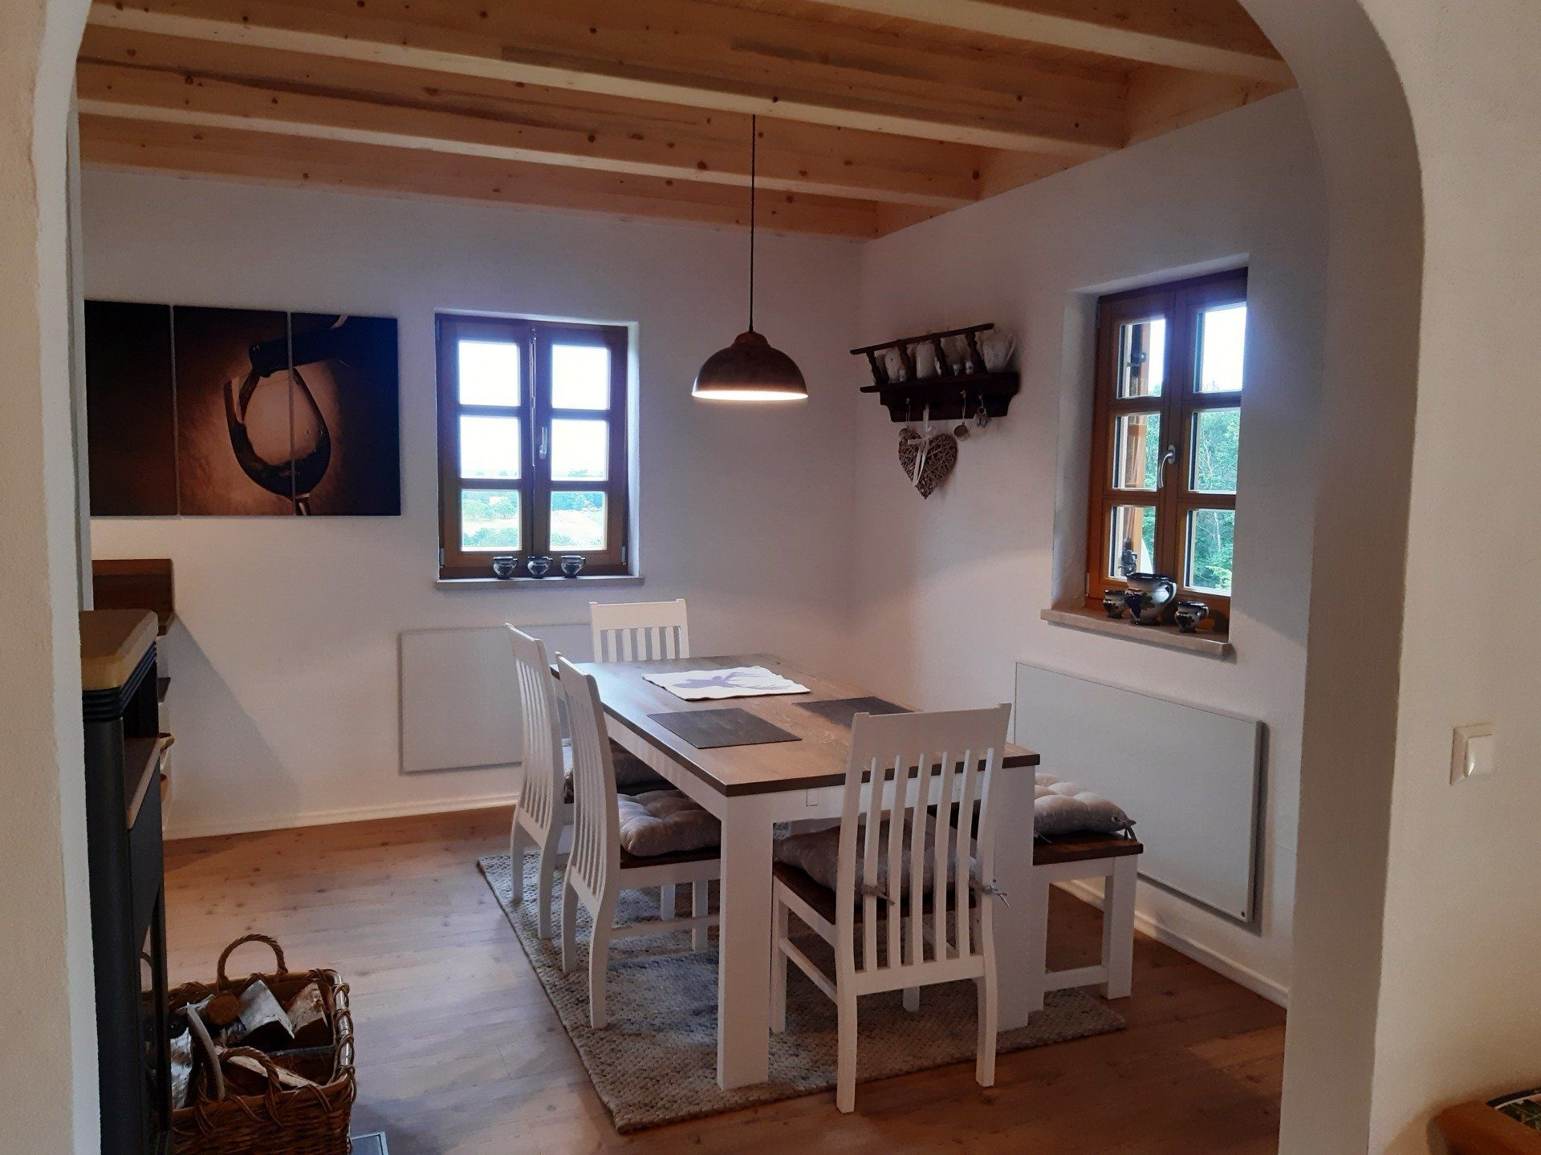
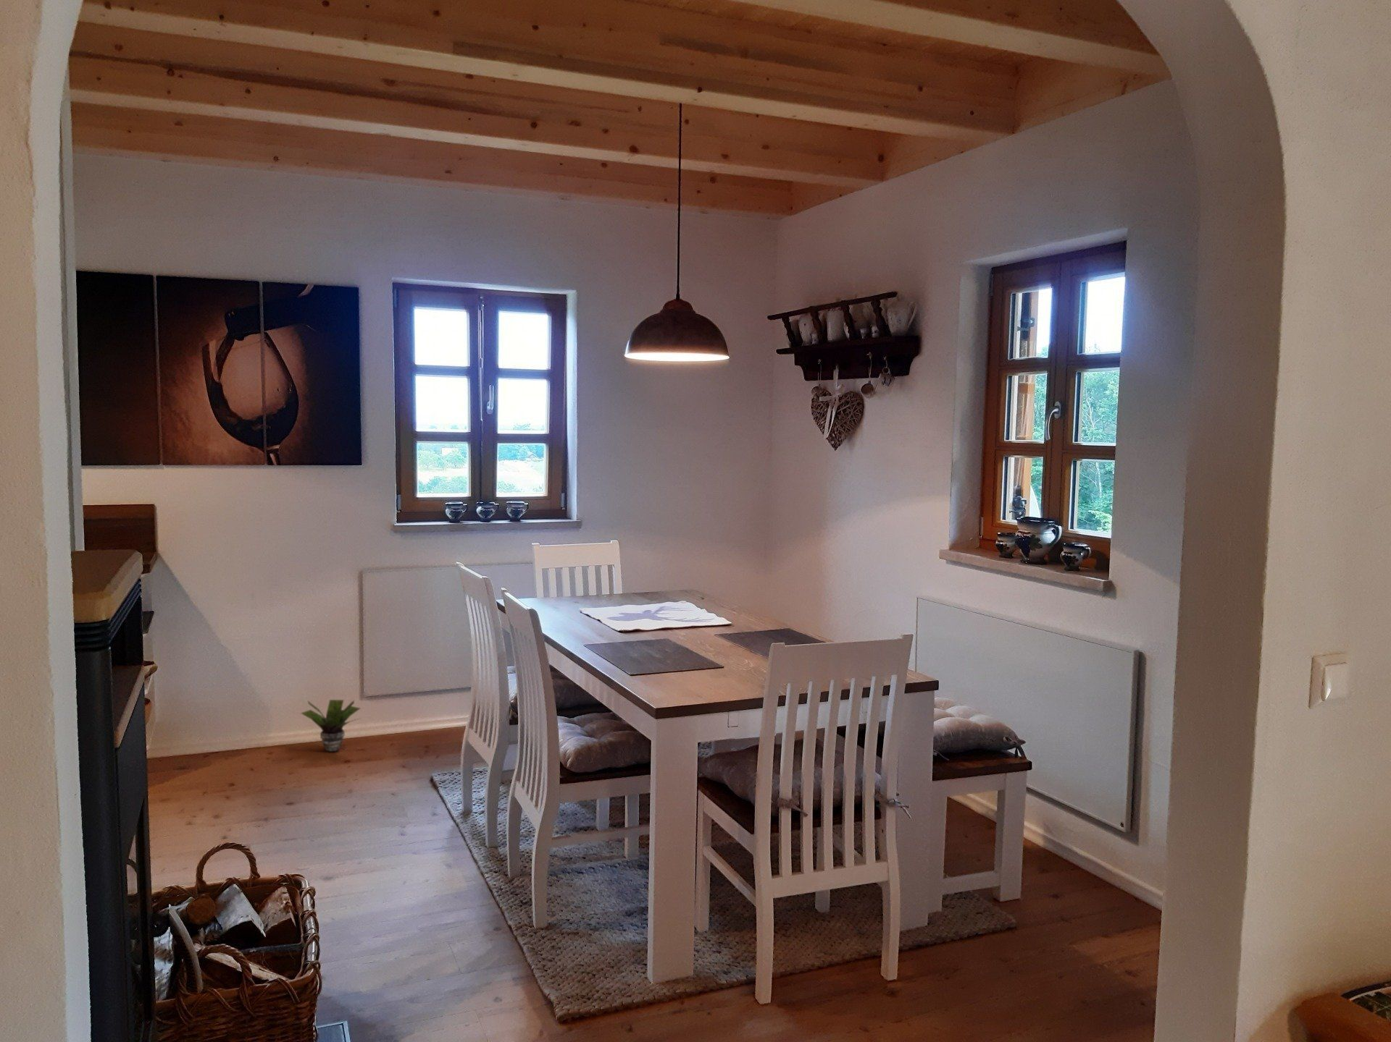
+ potted plant [300,699,363,753]
